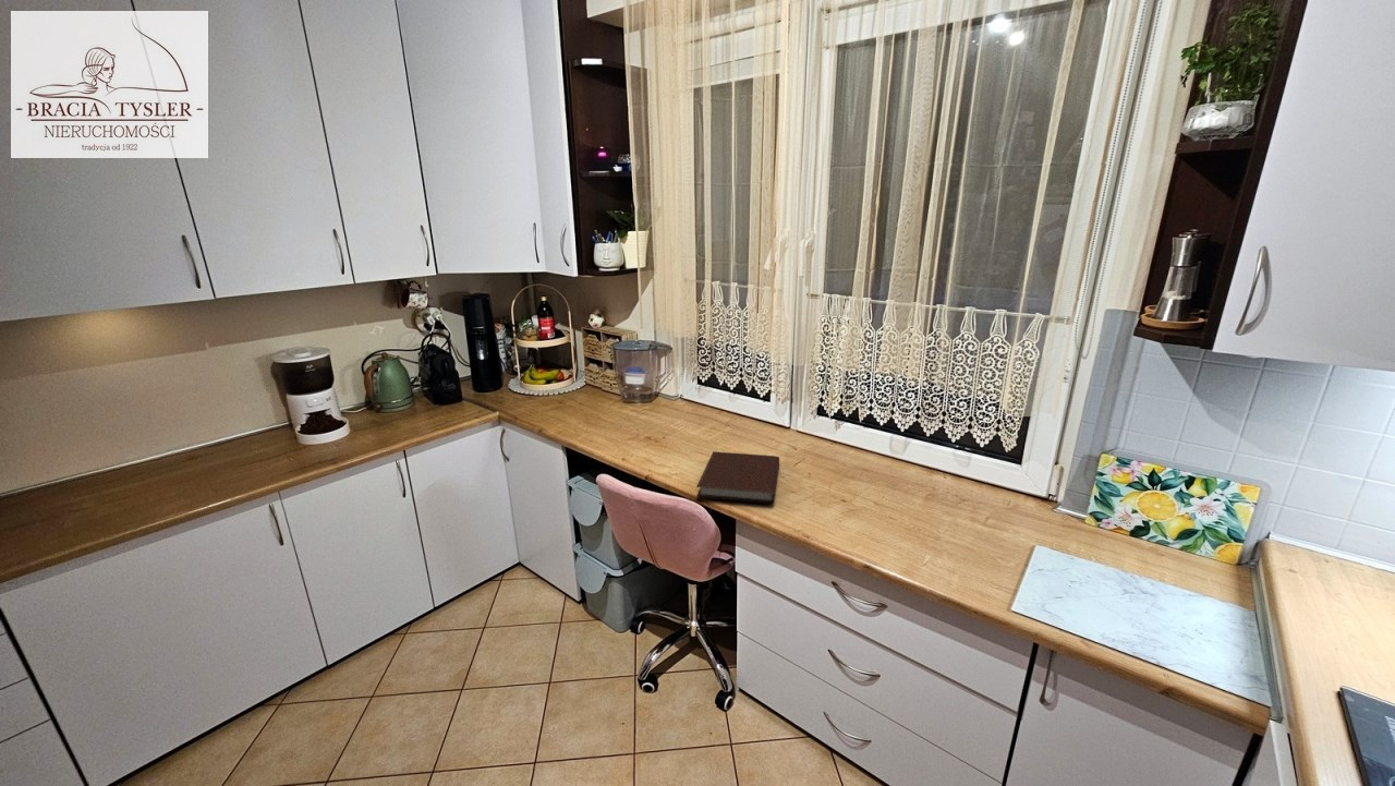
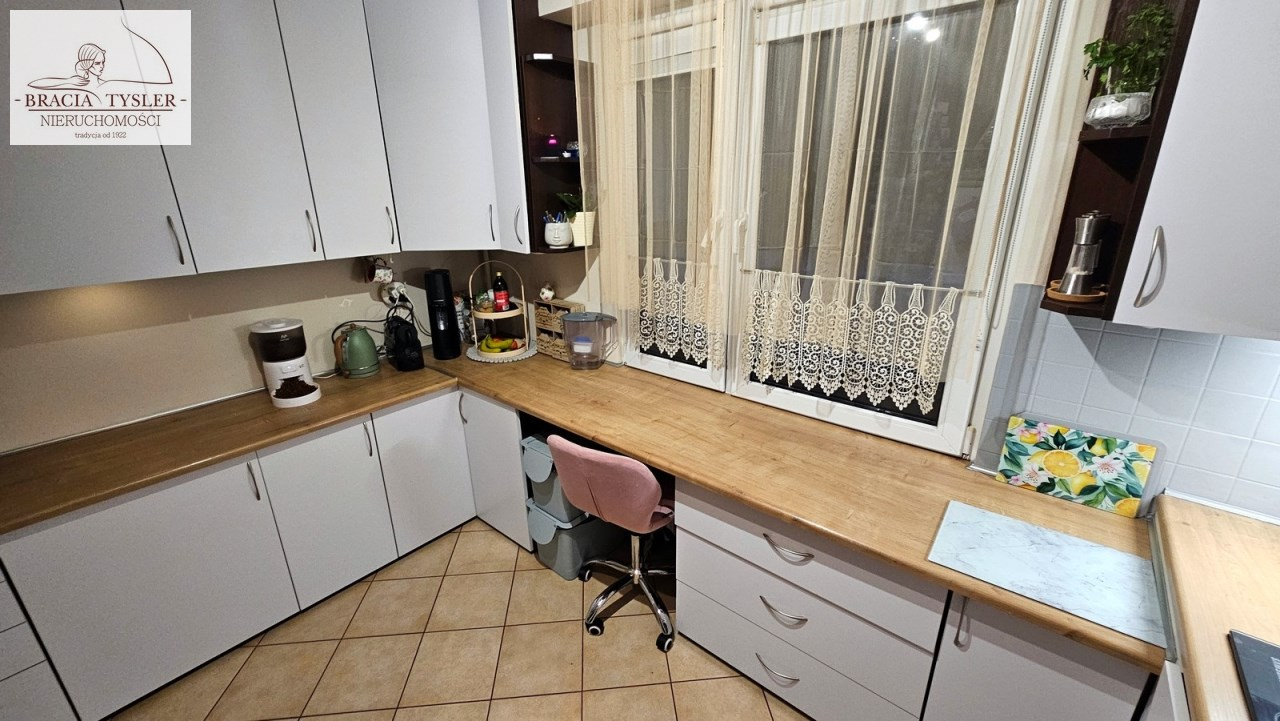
- notebook [695,450,780,504]
